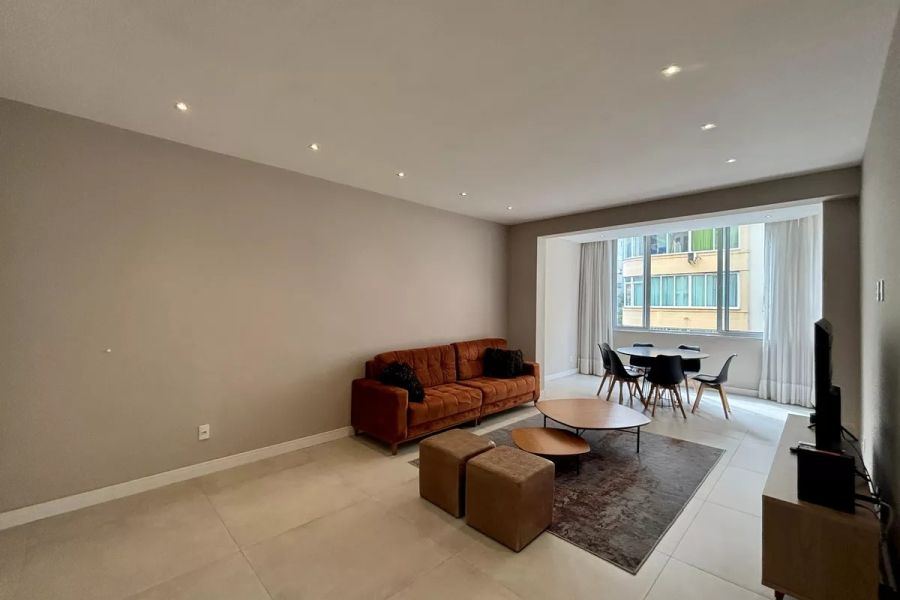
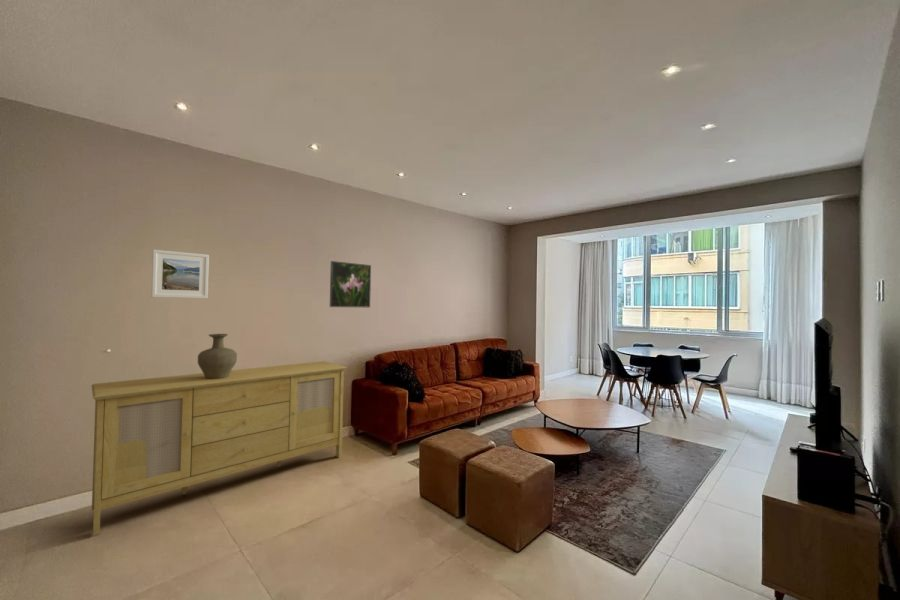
+ vase [197,333,238,379]
+ sideboard [90,360,348,536]
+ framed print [150,249,210,299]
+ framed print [329,260,372,309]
